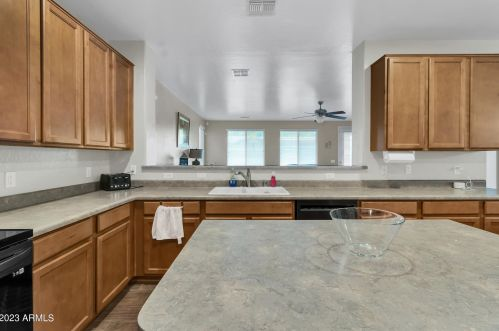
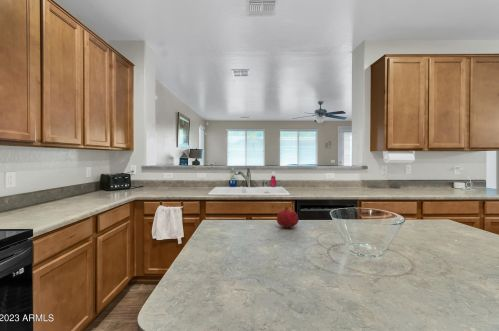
+ fruit [276,206,299,229]
